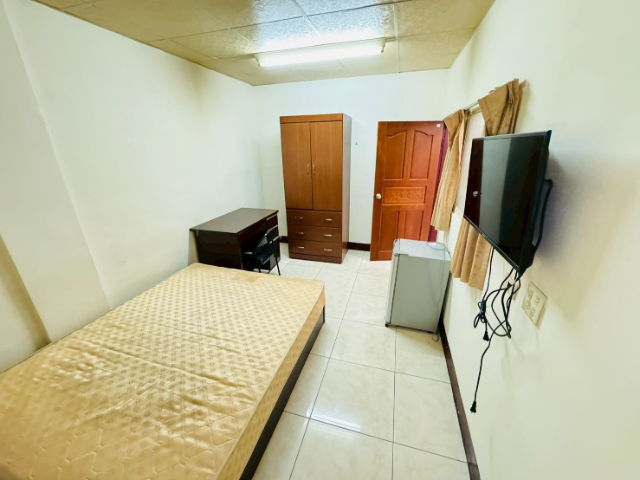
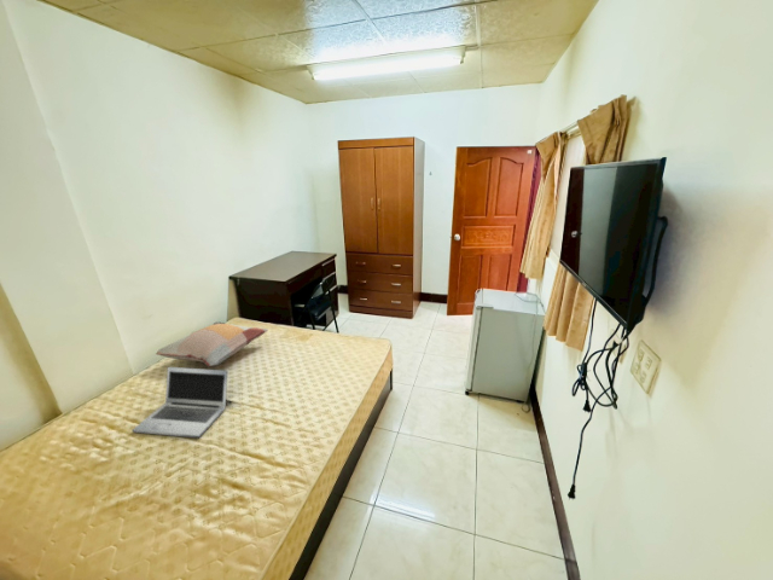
+ decorative pillow [155,321,269,367]
+ laptop [132,366,228,439]
